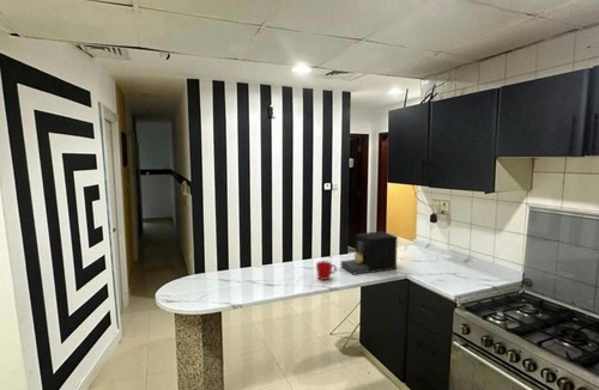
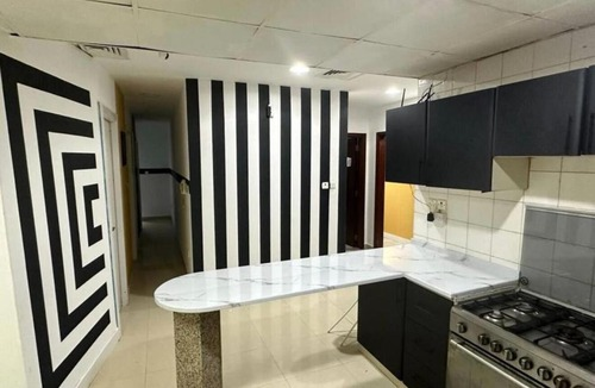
- mug [315,260,338,281]
- coffee maker [340,230,399,275]
